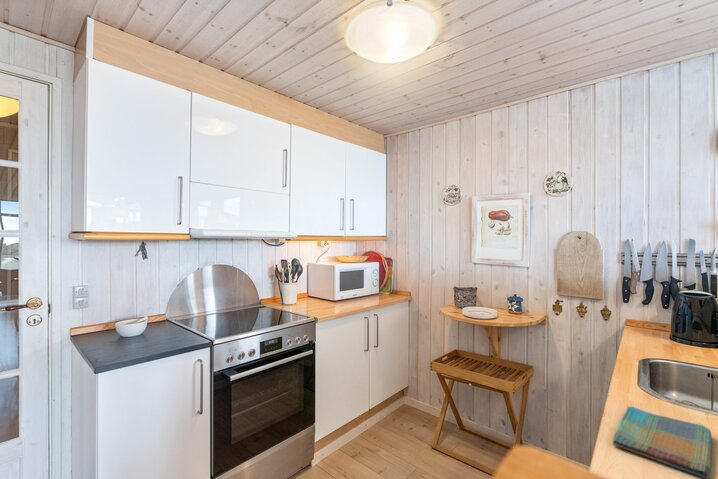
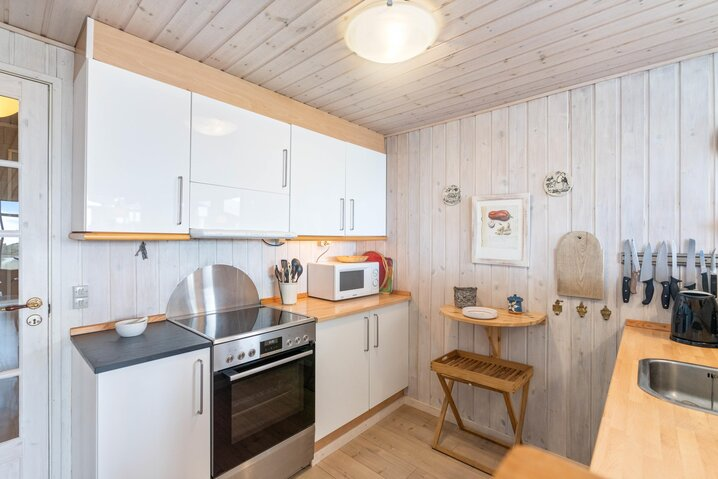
- dish towel [612,405,713,479]
